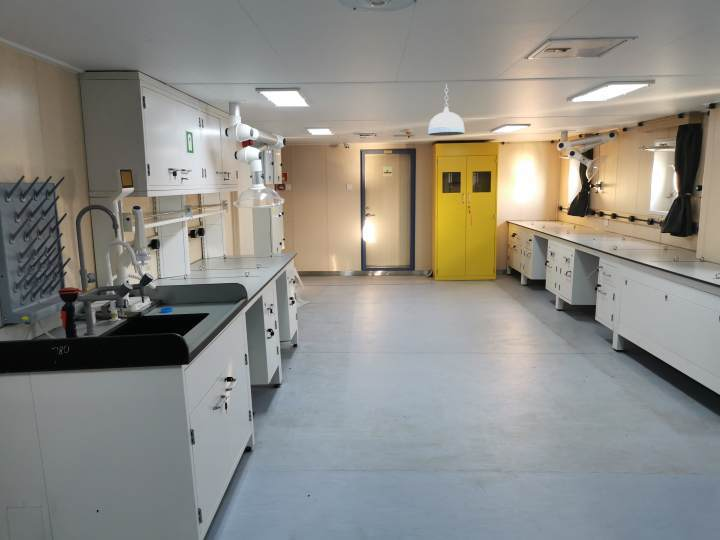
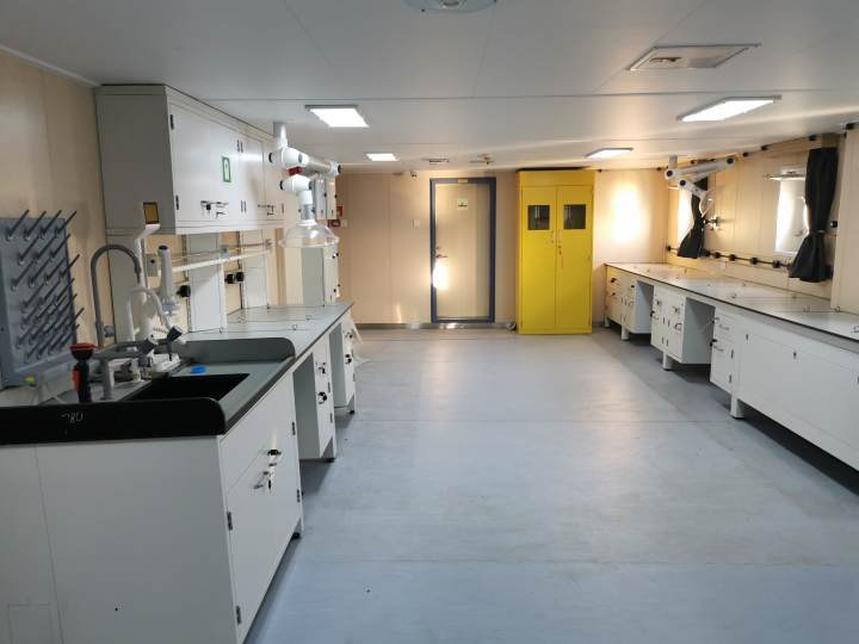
- pendant light [427,83,465,137]
